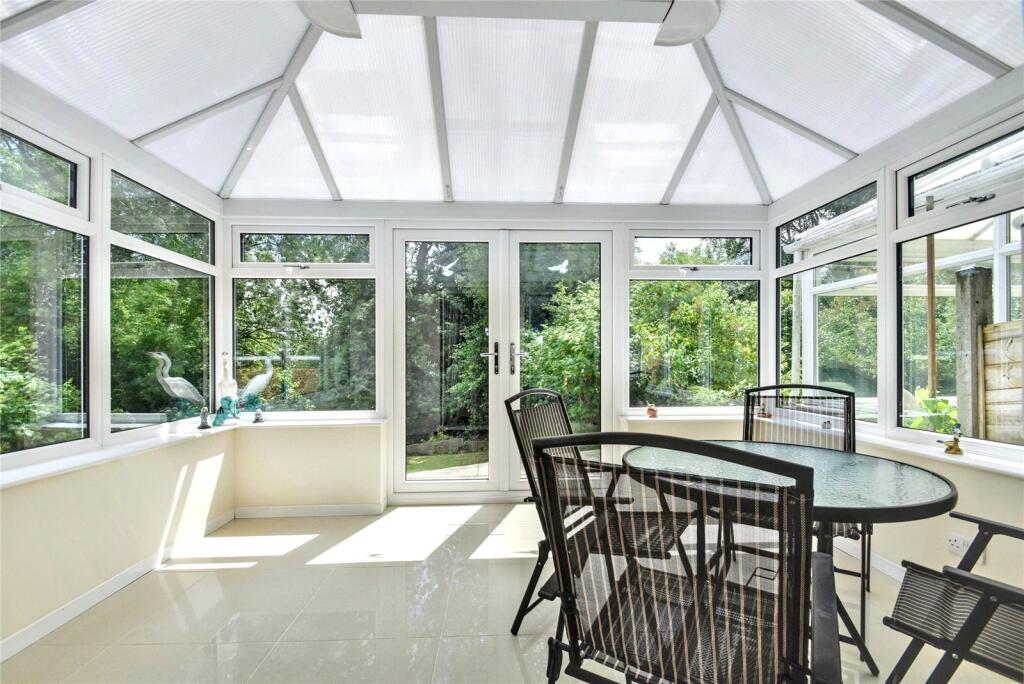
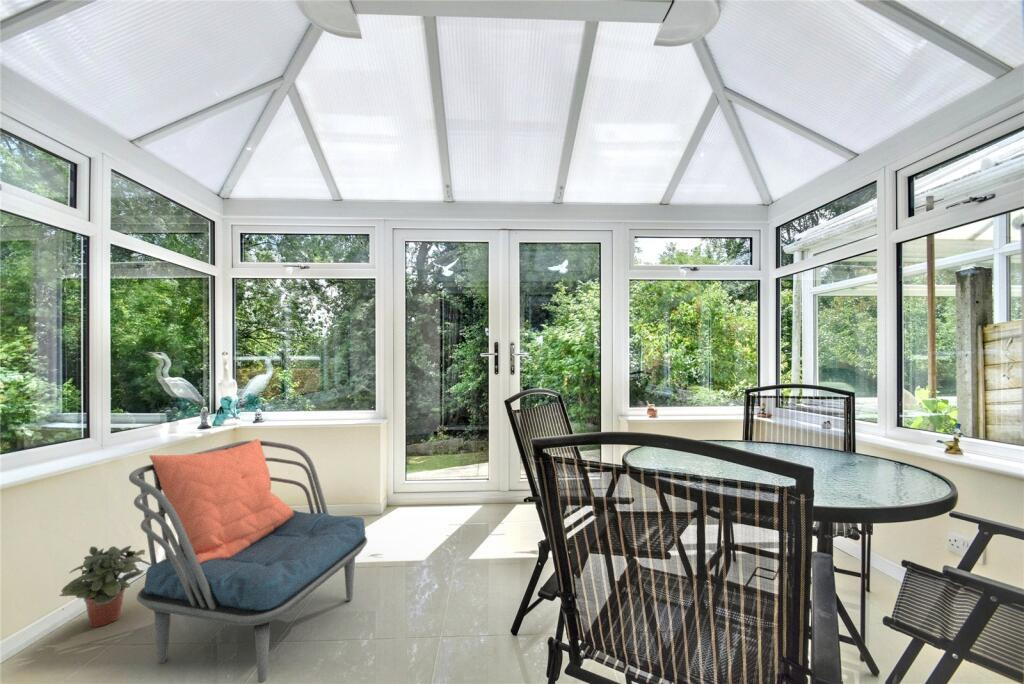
+ armchair [128,438,368,684]
+ potted plant [58,545,151,628]
